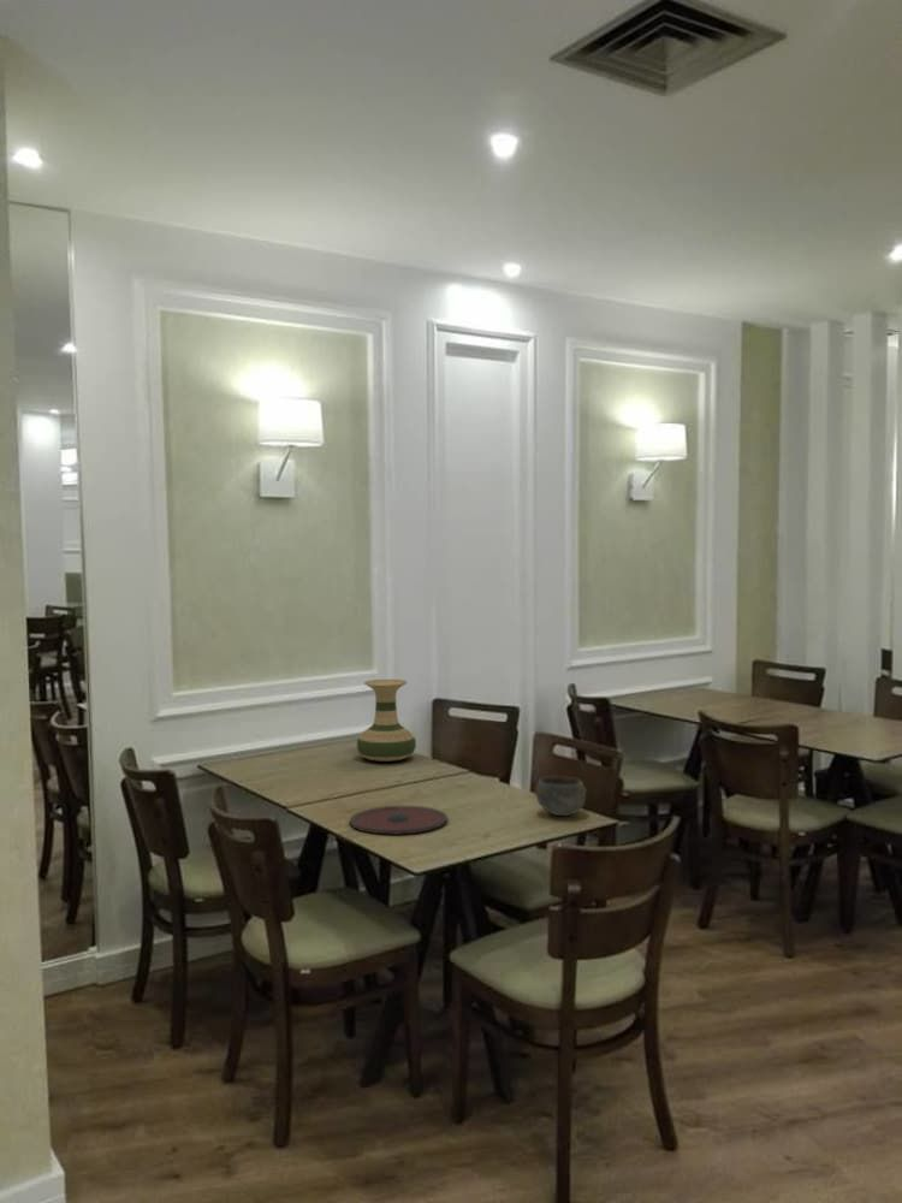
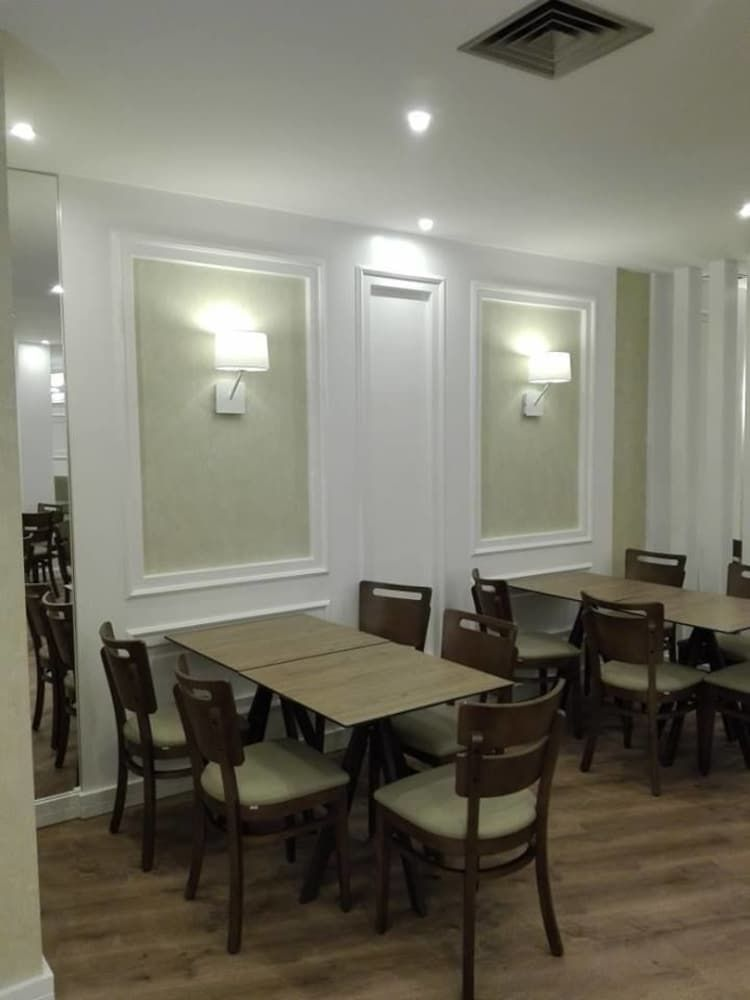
- plate [349,804,449,836]
- vase [356,678,417,763]
- bowl [534,775,588,817]
